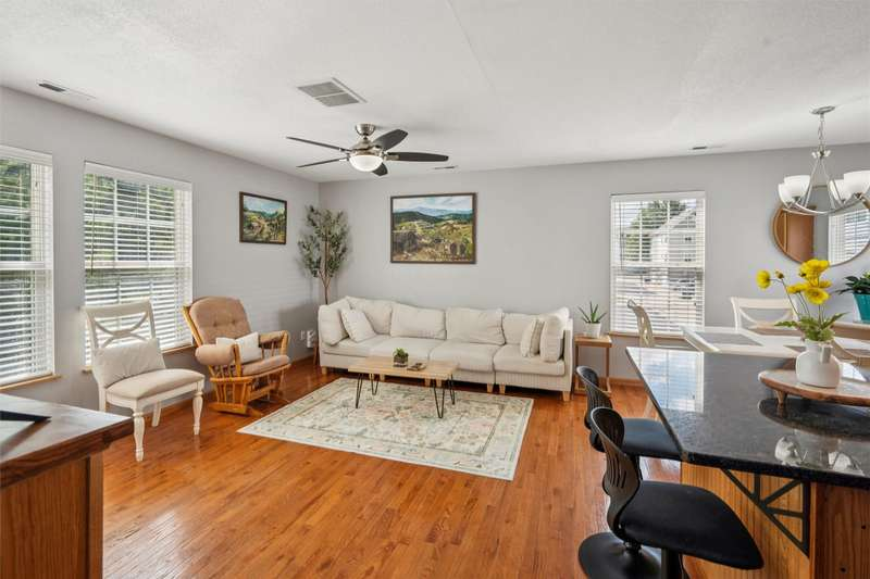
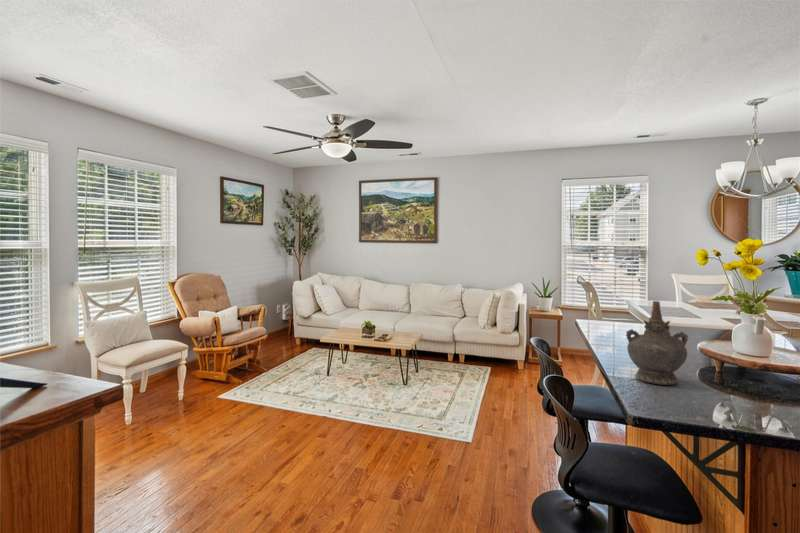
+ ceremonial vessel [625,300,689,386]
